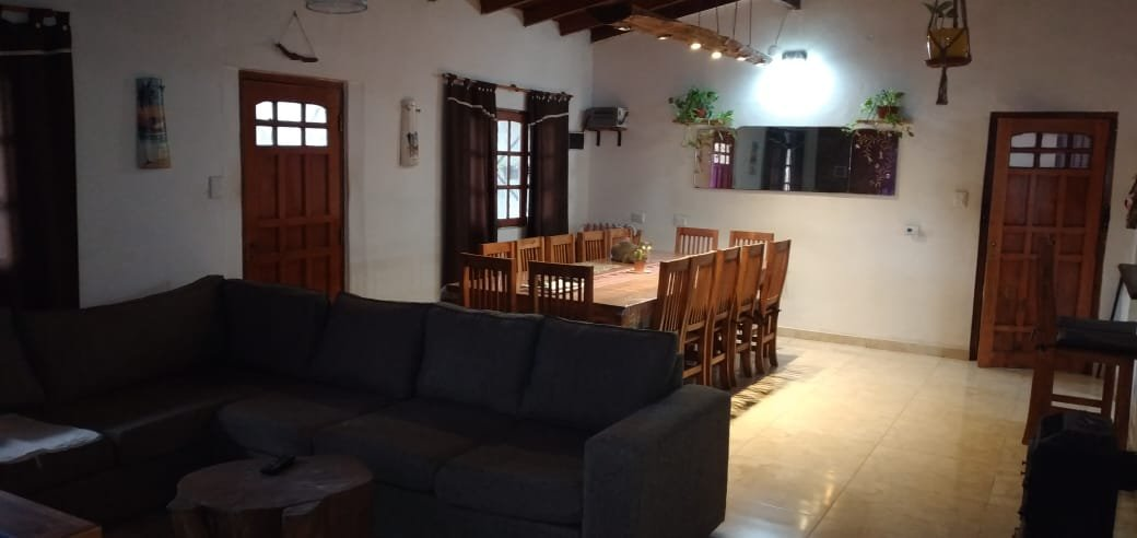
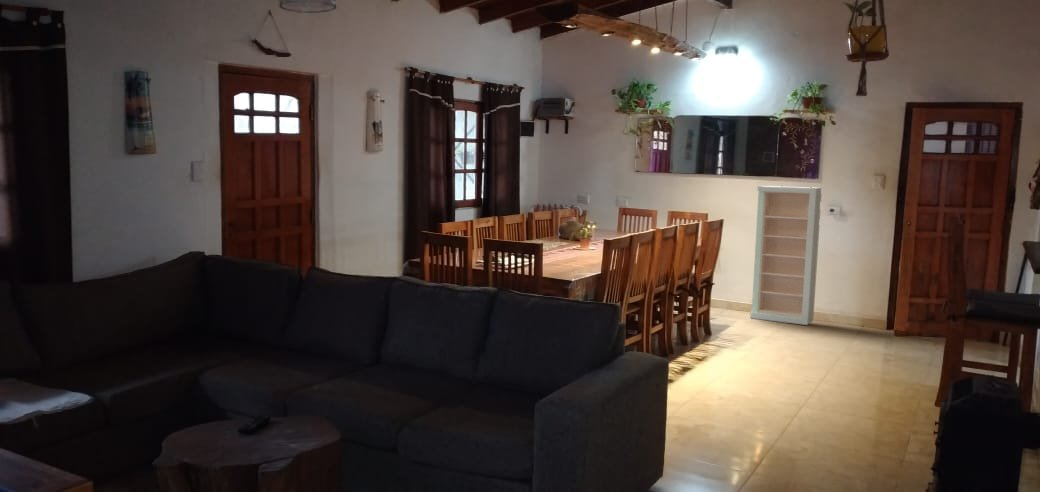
+ shelving unit [749,185,822,326]
